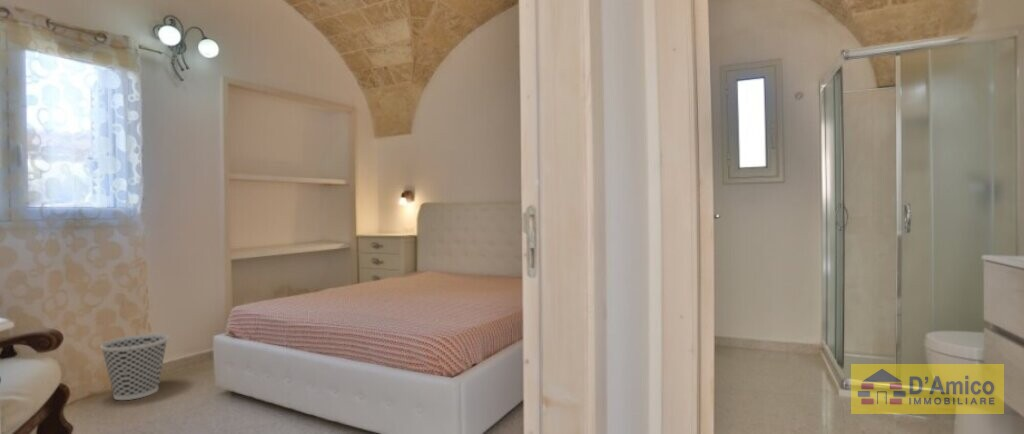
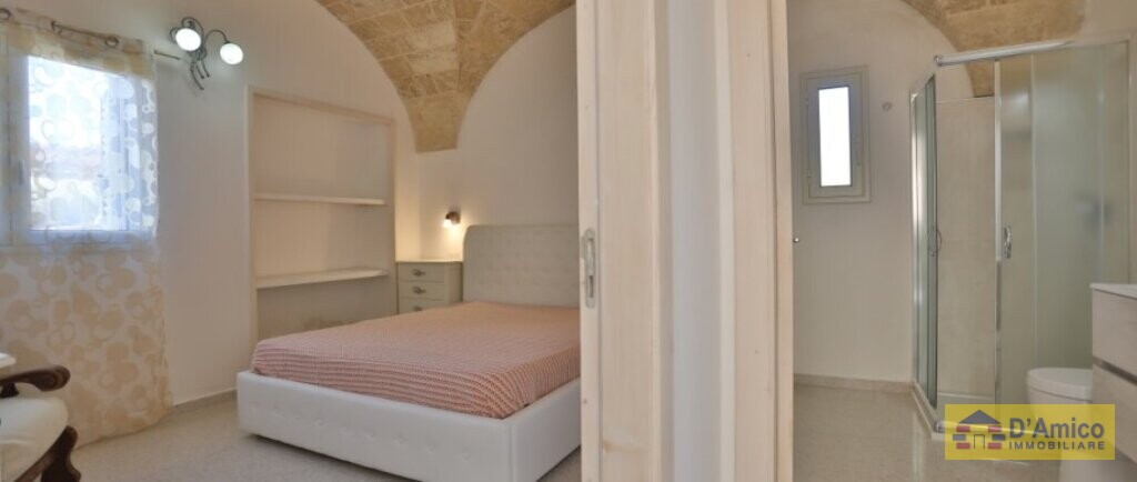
- wastebasket [99,333,170,401]
